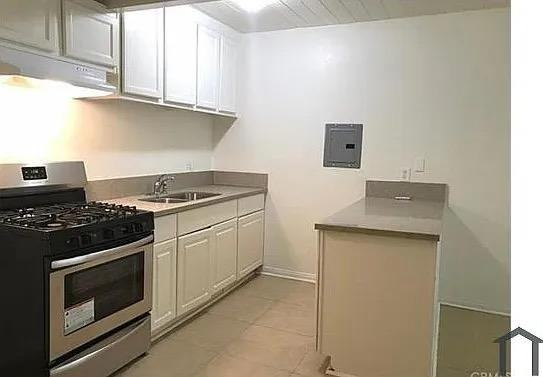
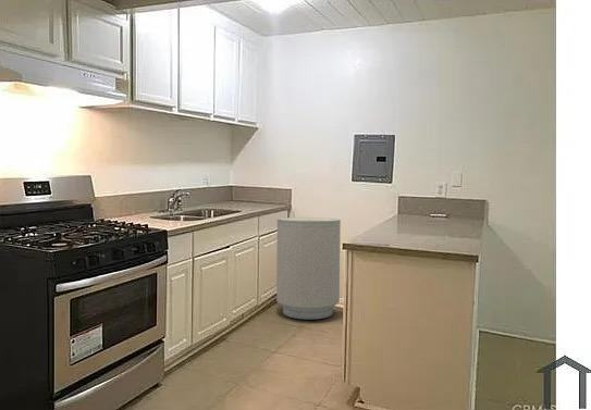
+ trash can [275,216,342,321]
